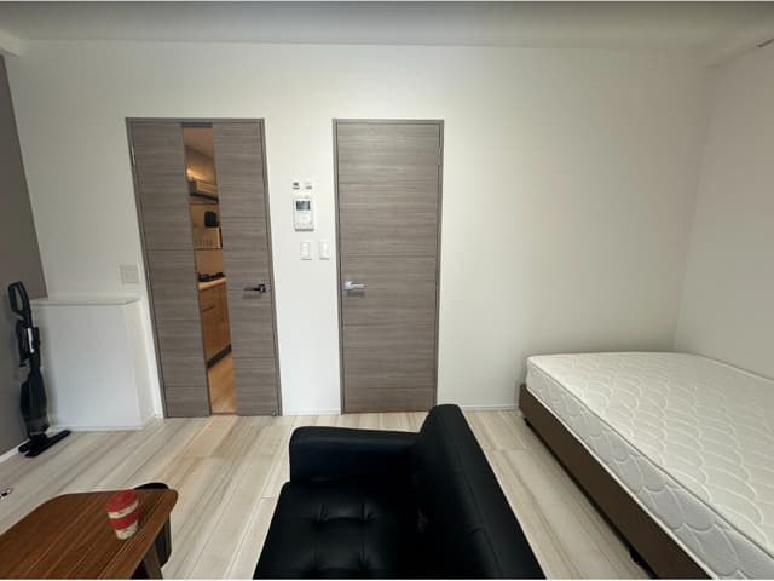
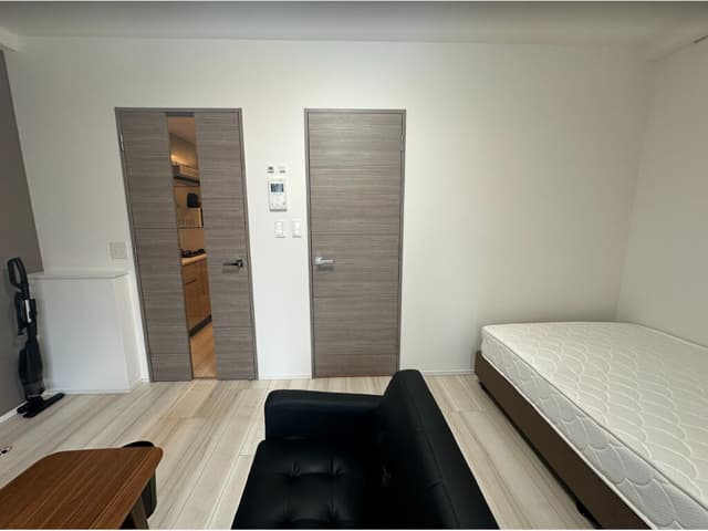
- coffee cup [104,488,140,541]
